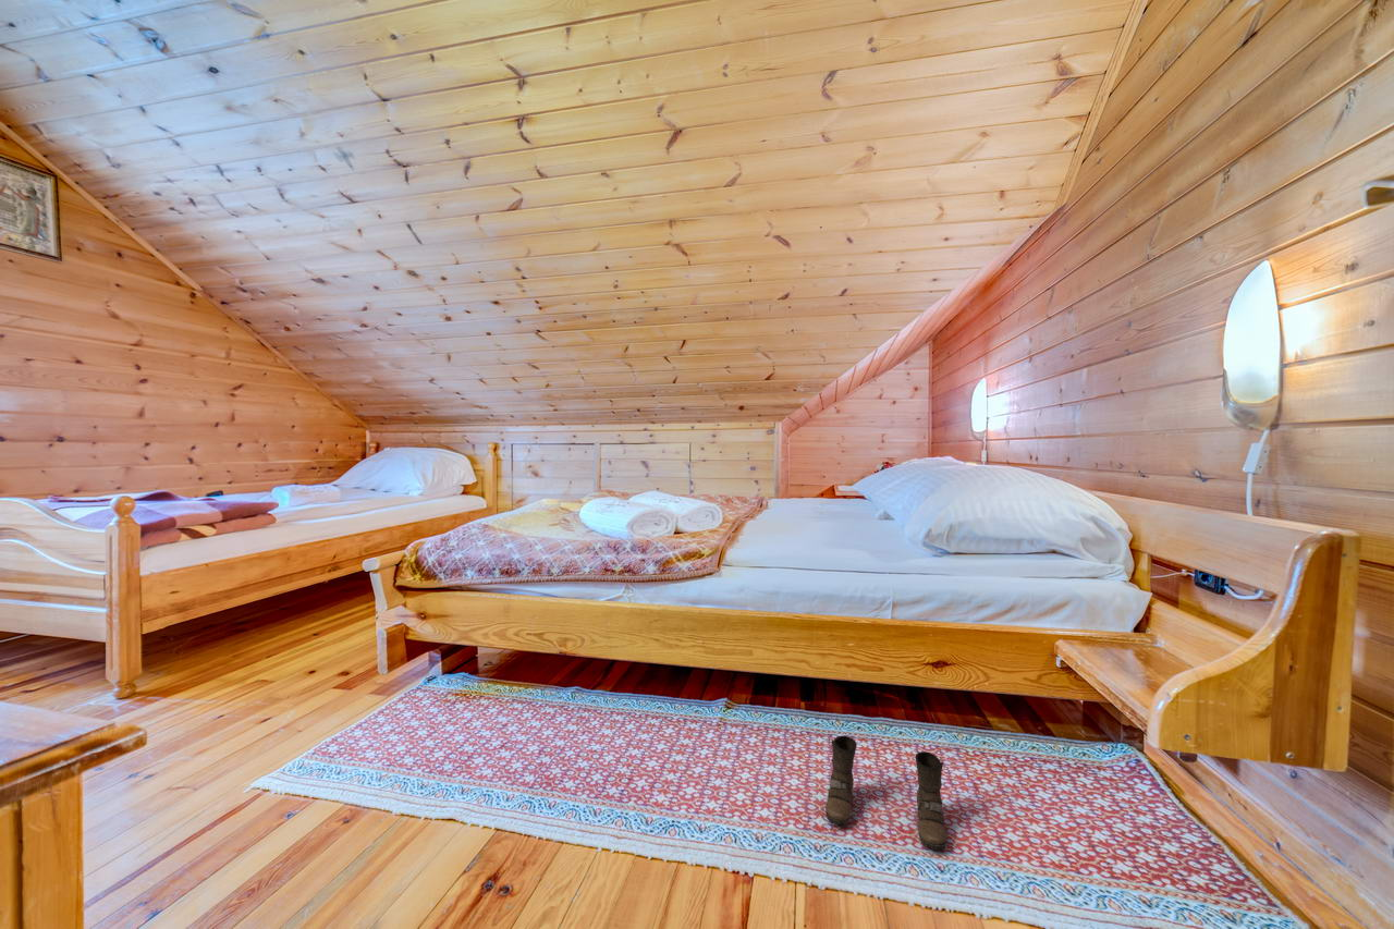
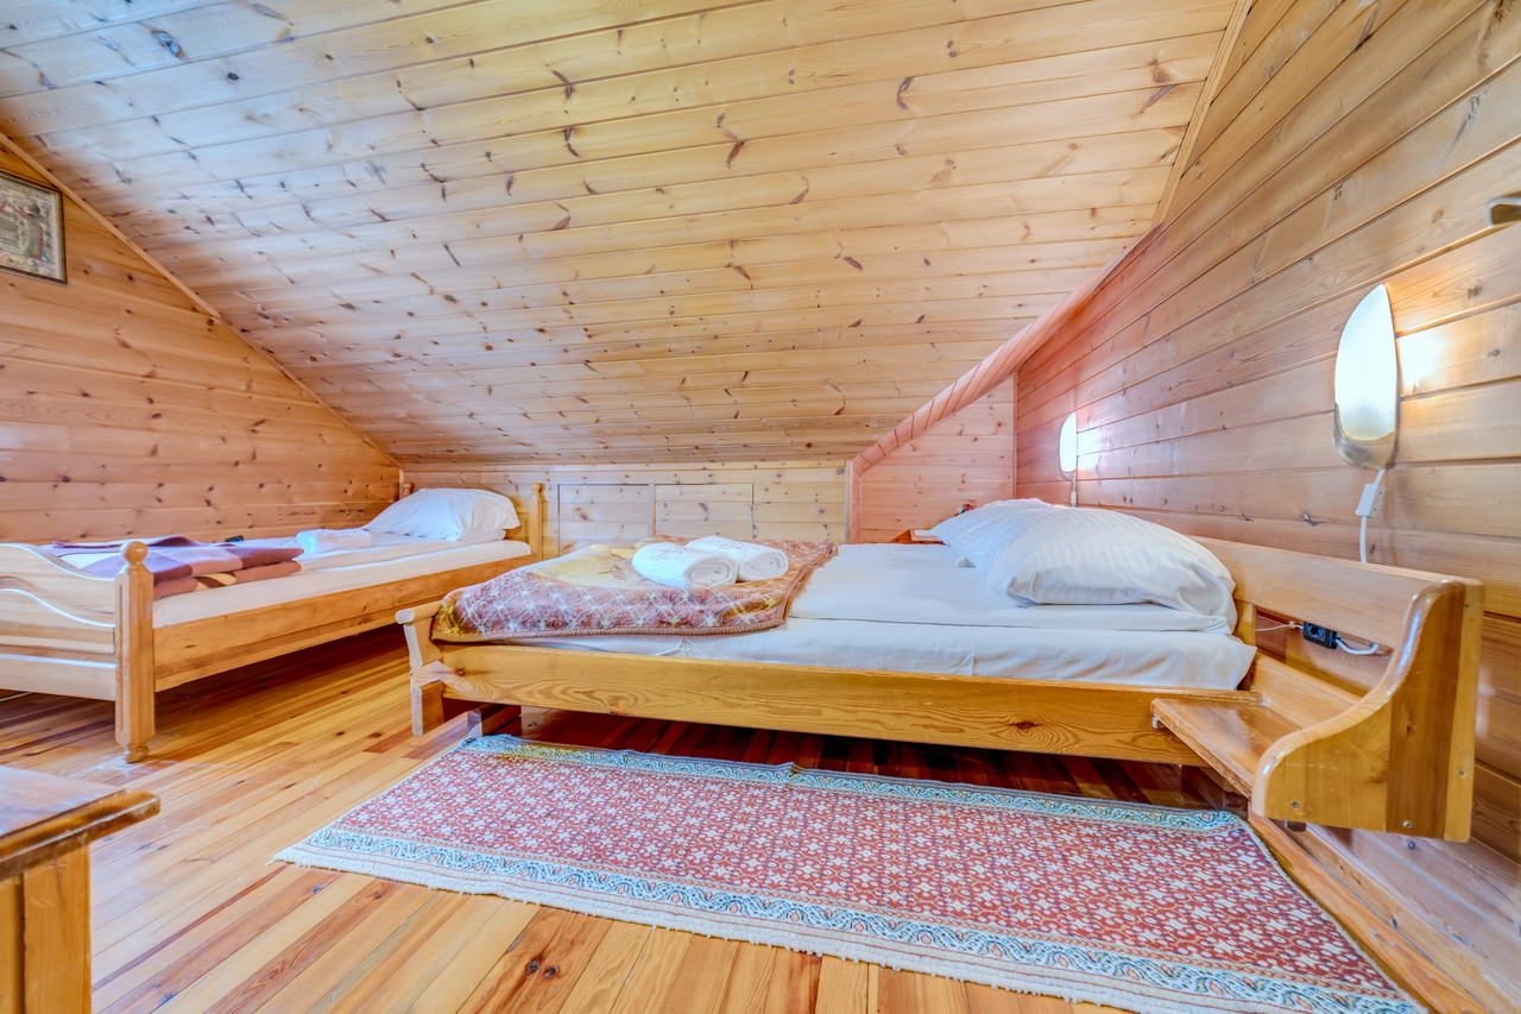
- boots [824,734,947,851]
